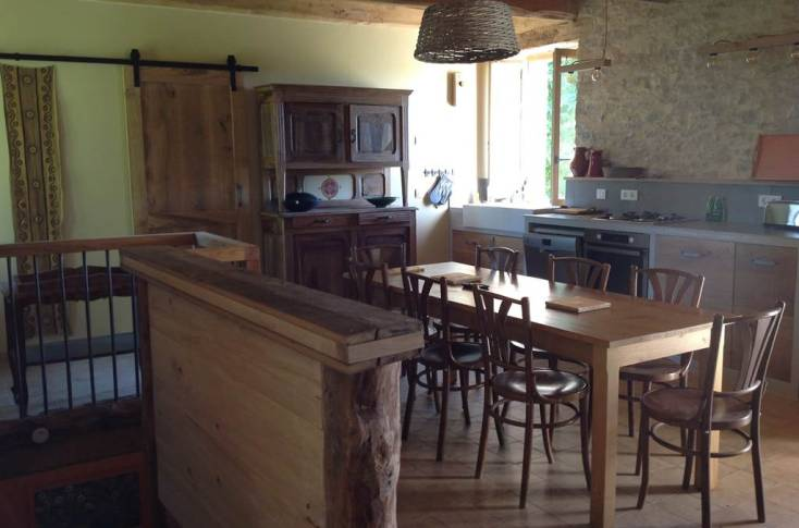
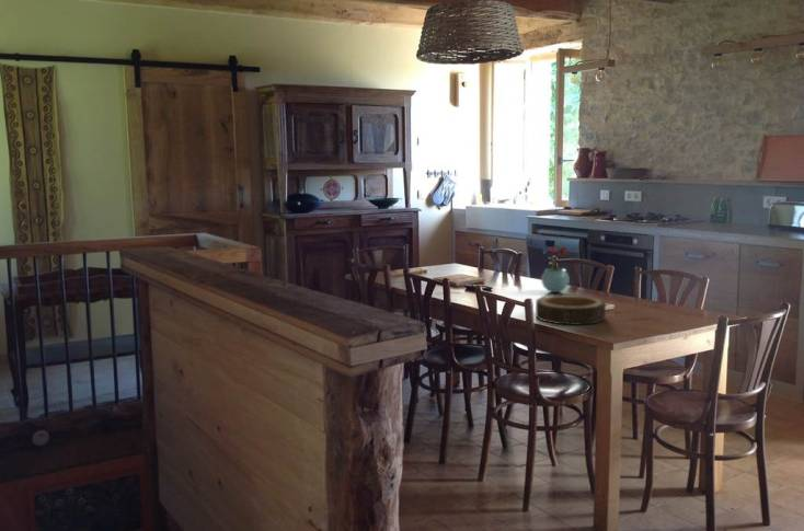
+ potted flower [540,241,571,293]
+ wooden bowl [535,293,607,326]
